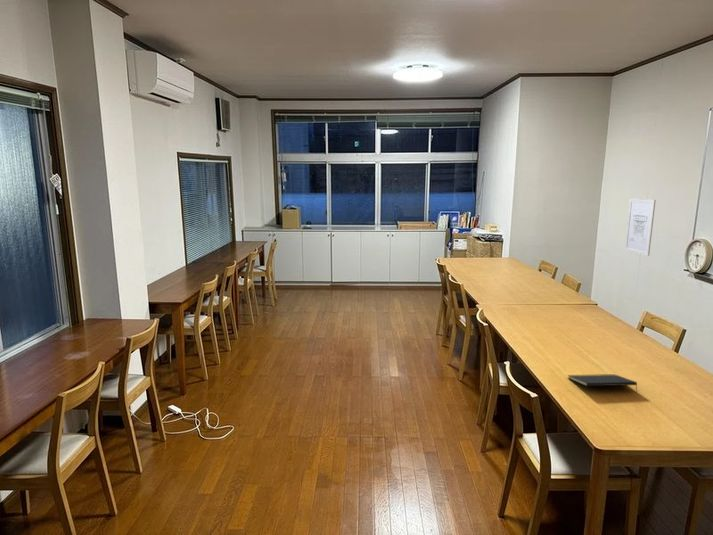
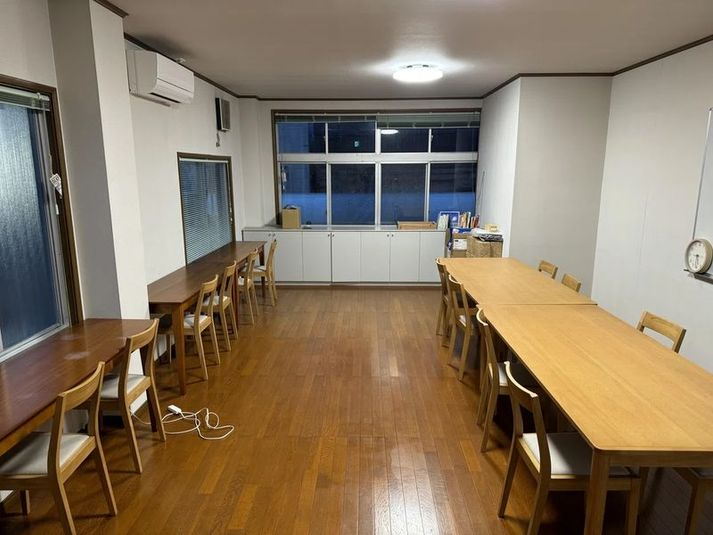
- notepad [567,373,638,392]
- wall art [623,198,657,257]
